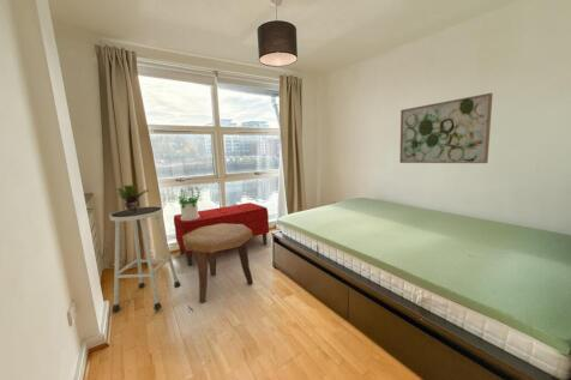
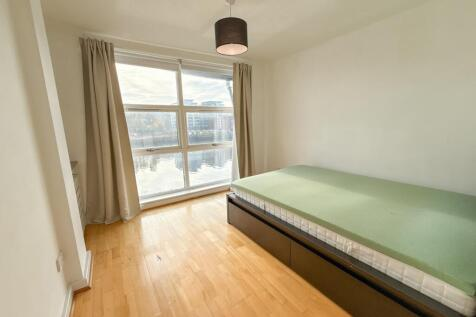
- potted plant [110,183,149,213]
- potted plant [178,185,204,221]
- stool [108,205,181,313]
- wall art [398,92,494,164]
- bench [173,201,270,267]
- side table [182,223,254,304]
